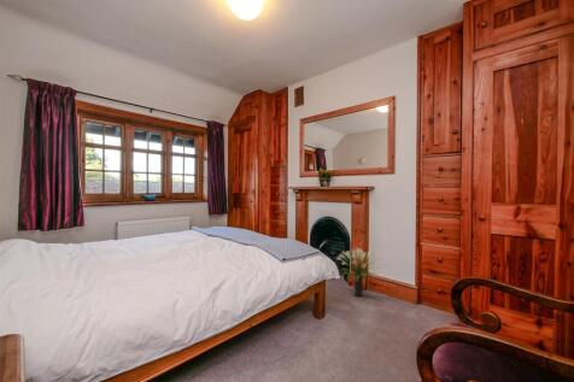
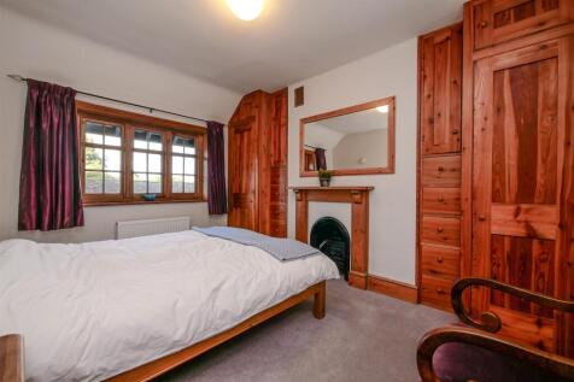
- potted plant [335,247,382,298]
